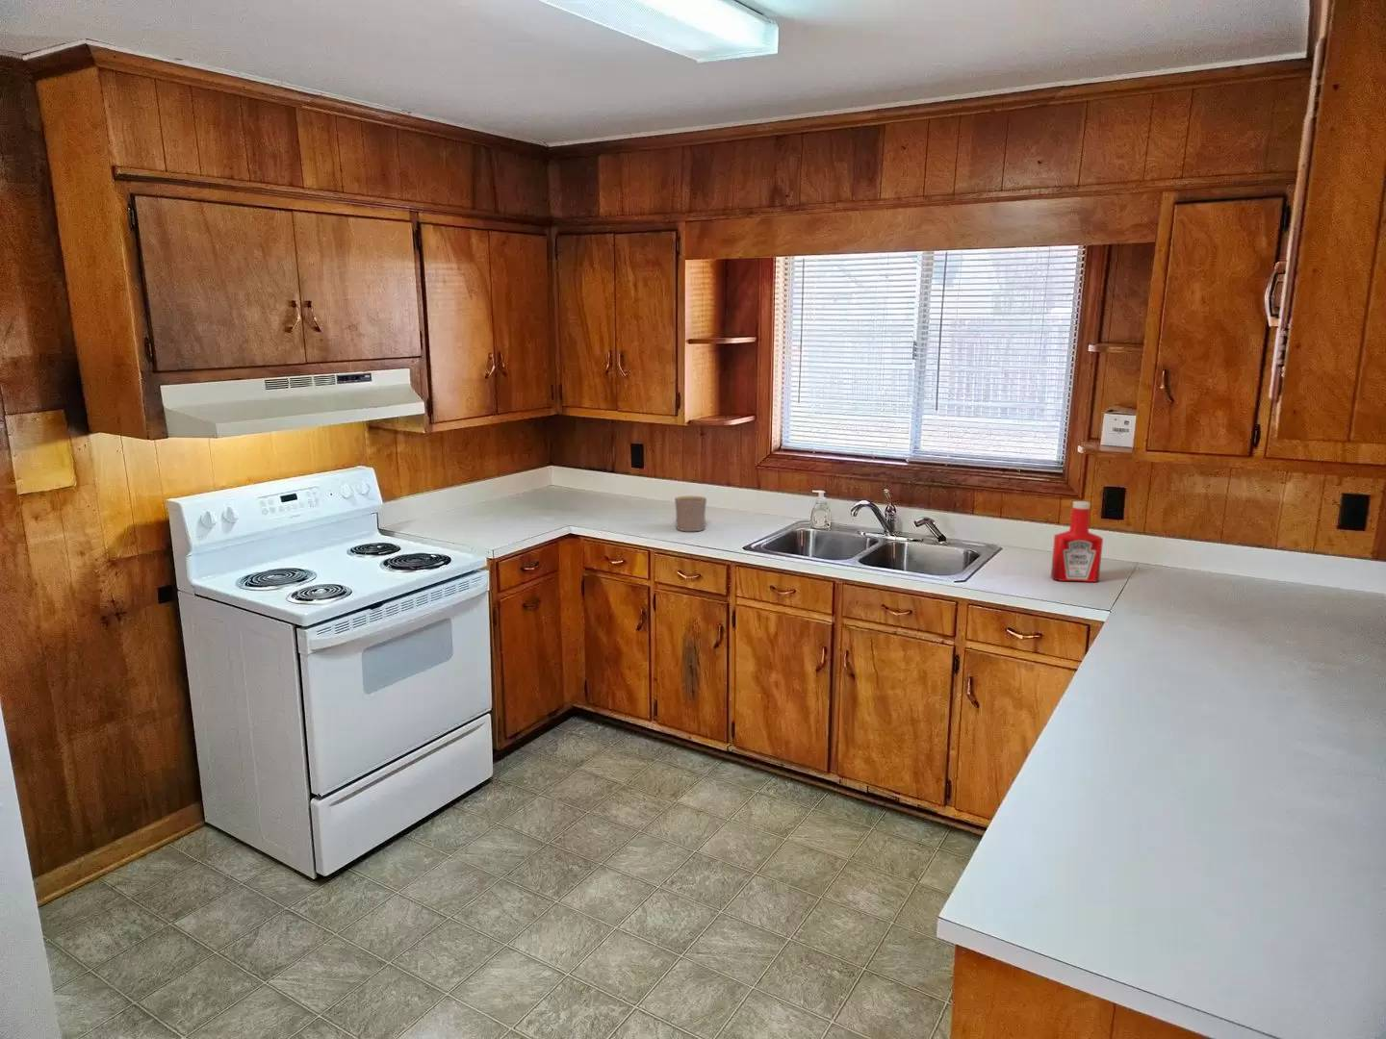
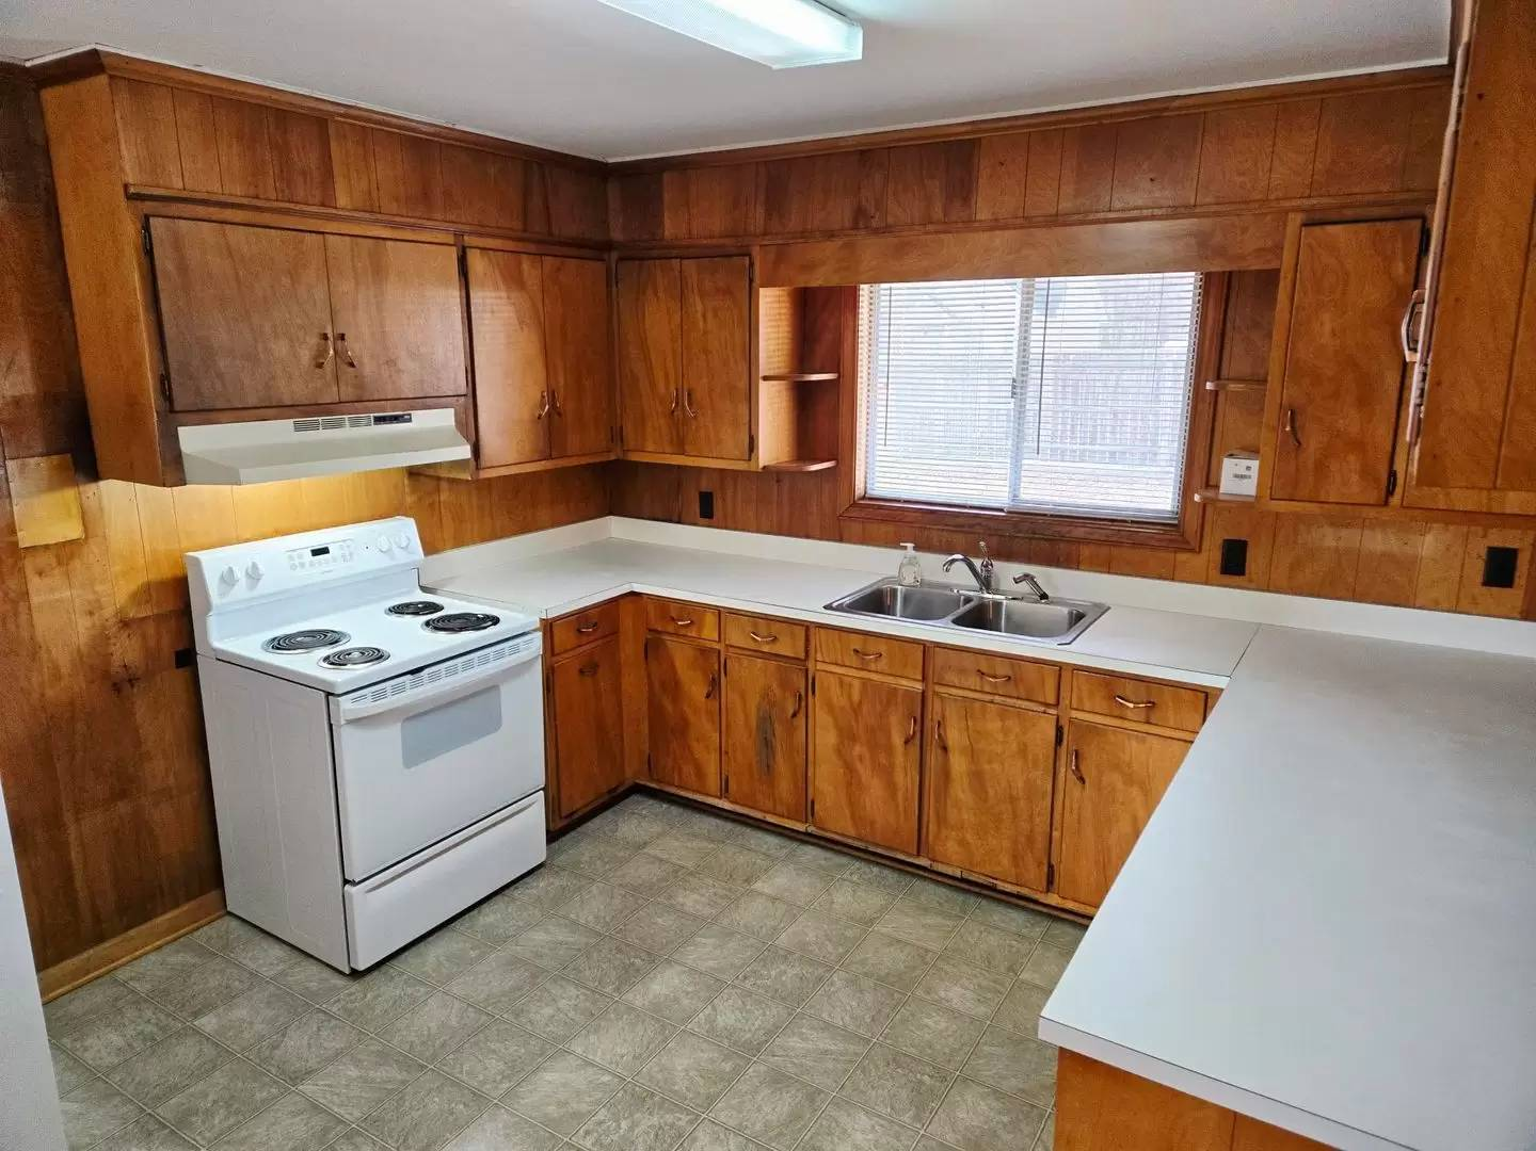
- soap bottle [1050,500,1104,583]
- cup [673,495,707,532]
